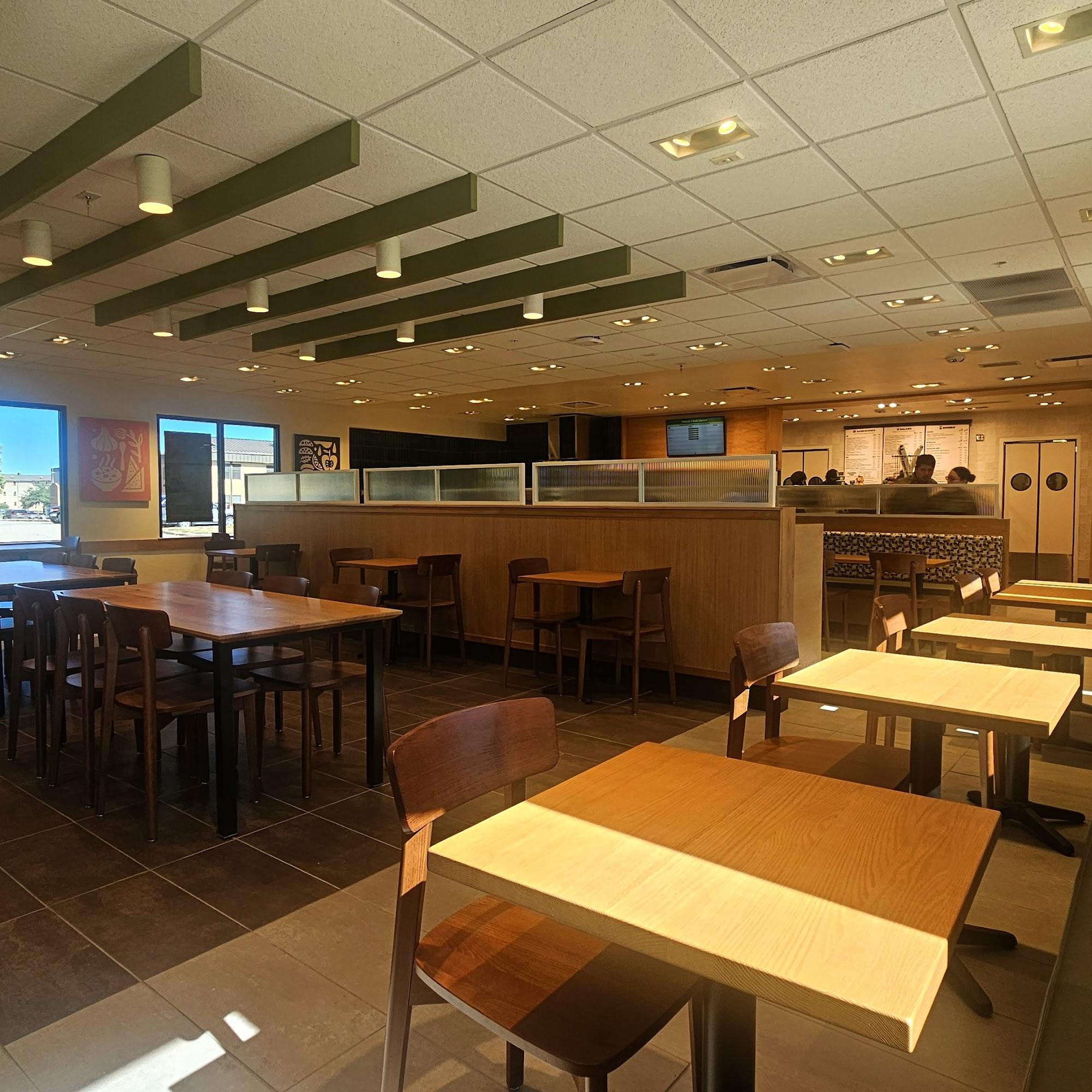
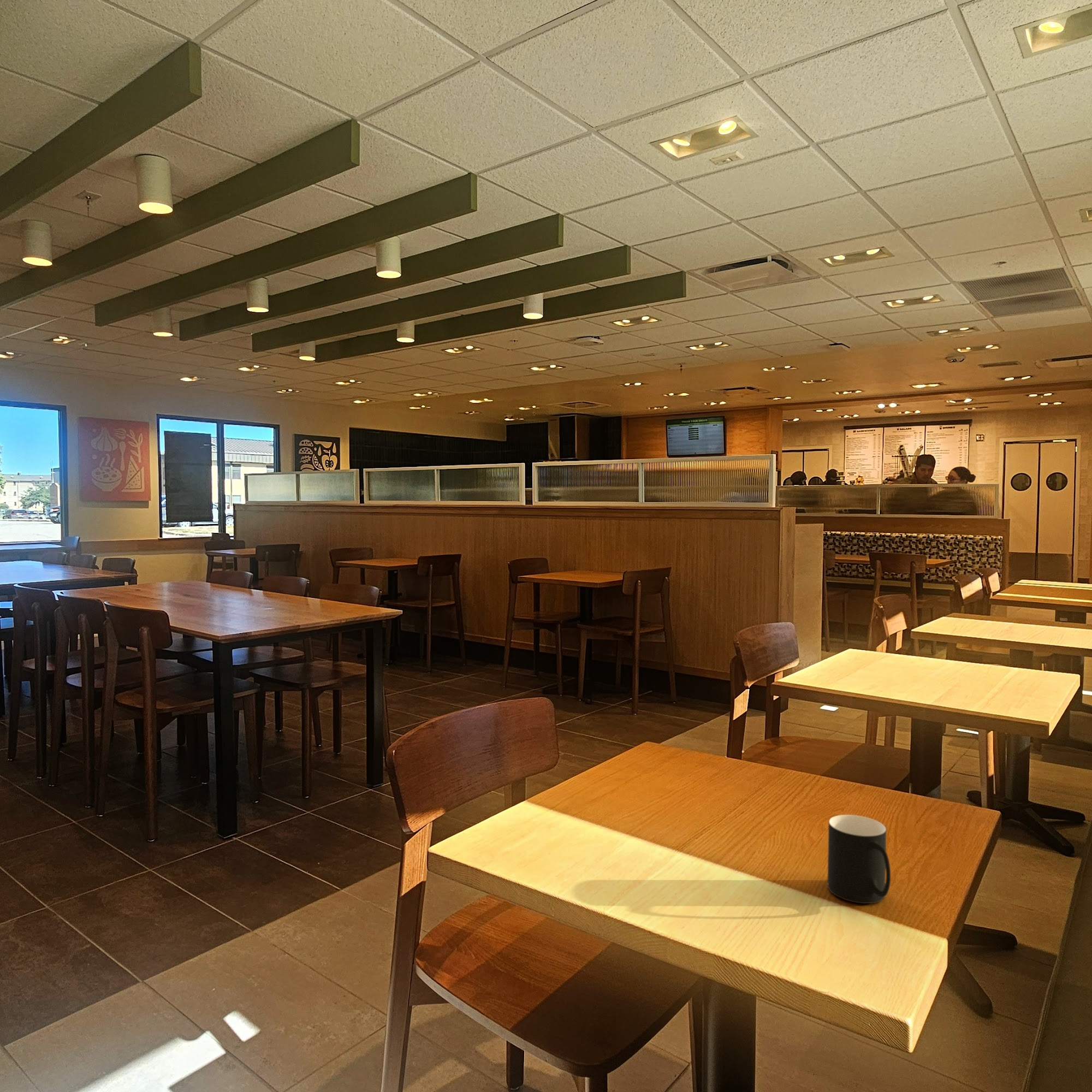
+ cup [827,814,891,904]
